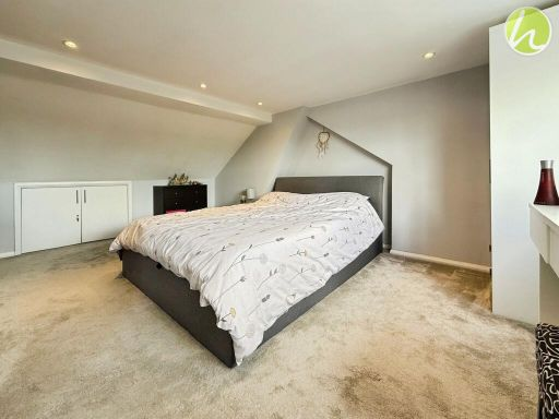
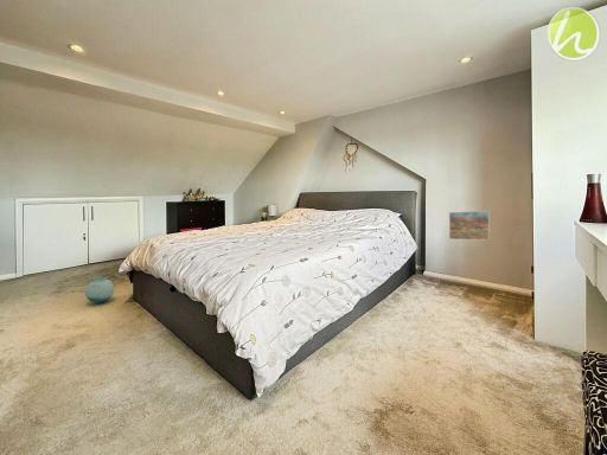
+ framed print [448,210,491,241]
+ ball [84,277,115,305]
